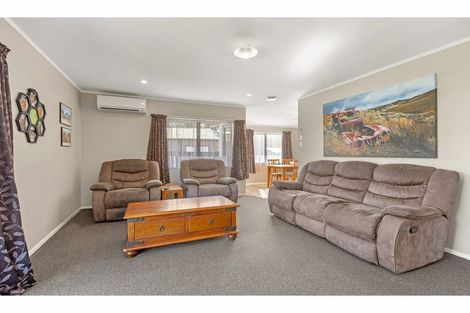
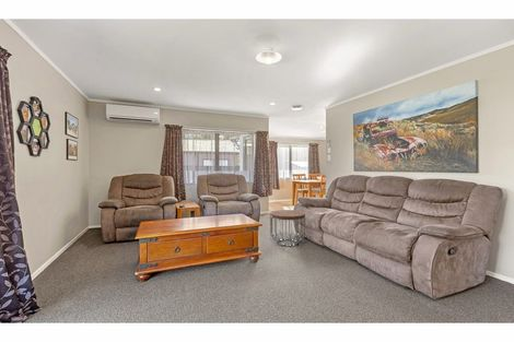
+ side table [269,209,306,247]
